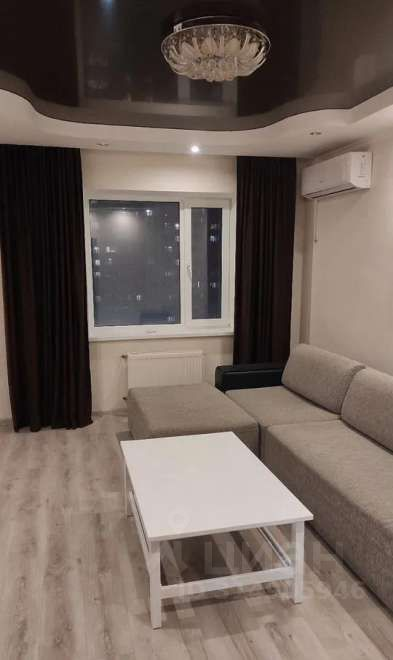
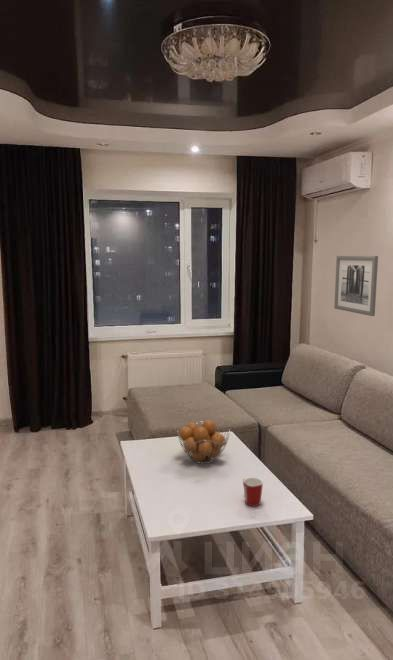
+ wall art [333,255,379,317]
+ fruit basket [176,419,231,465]
+ mug [242,476,264,507]
